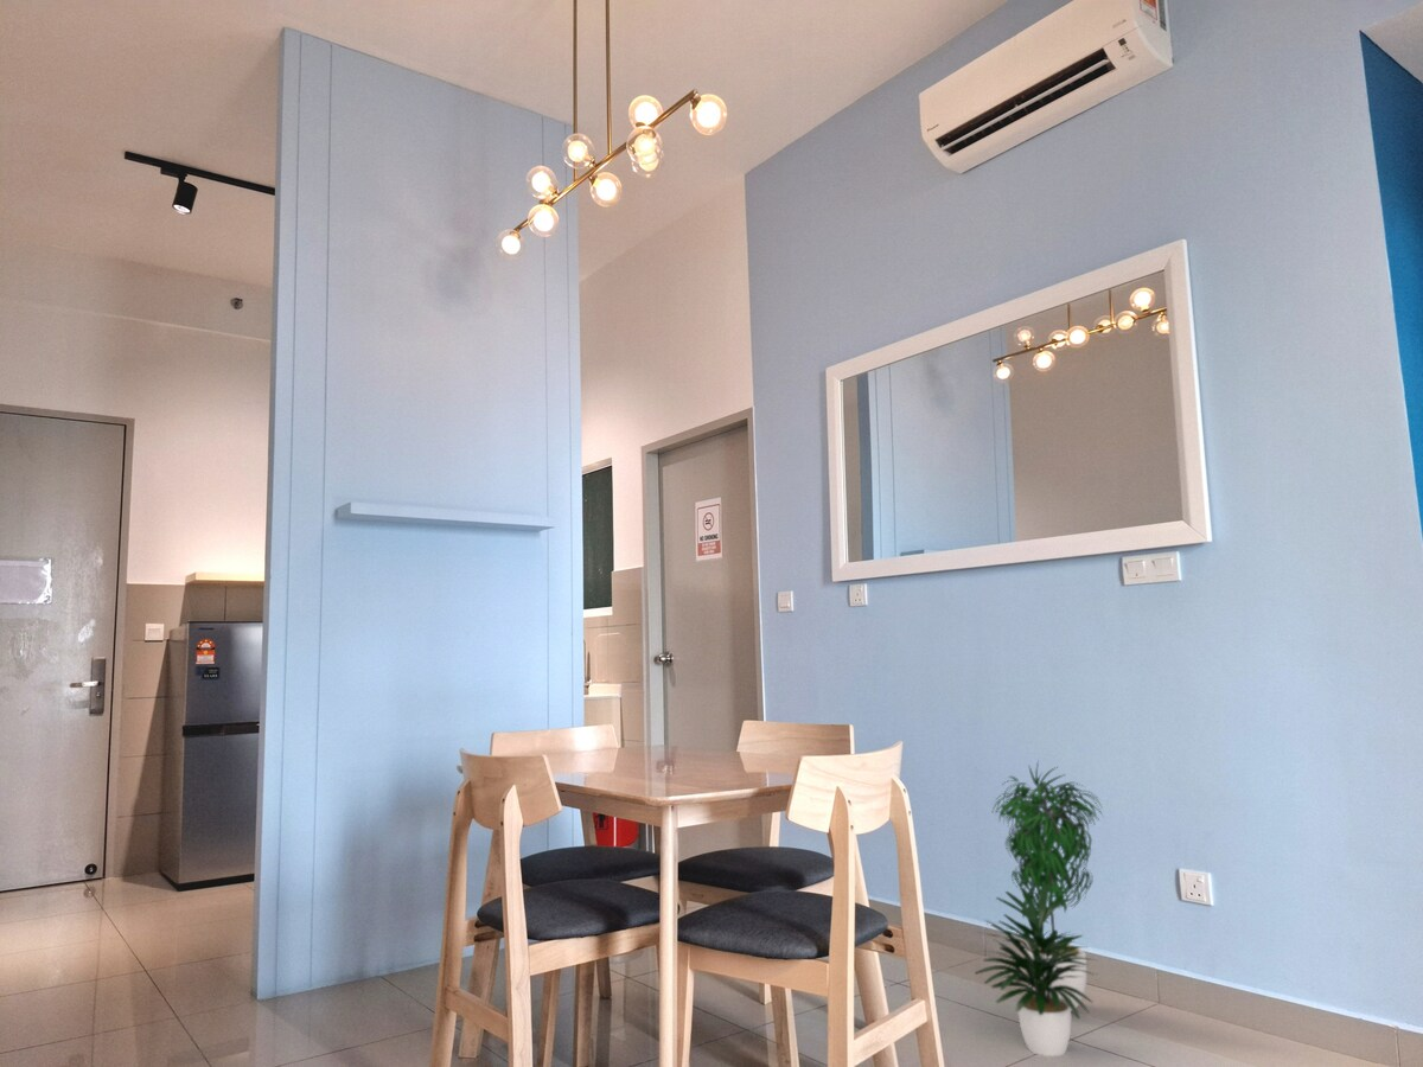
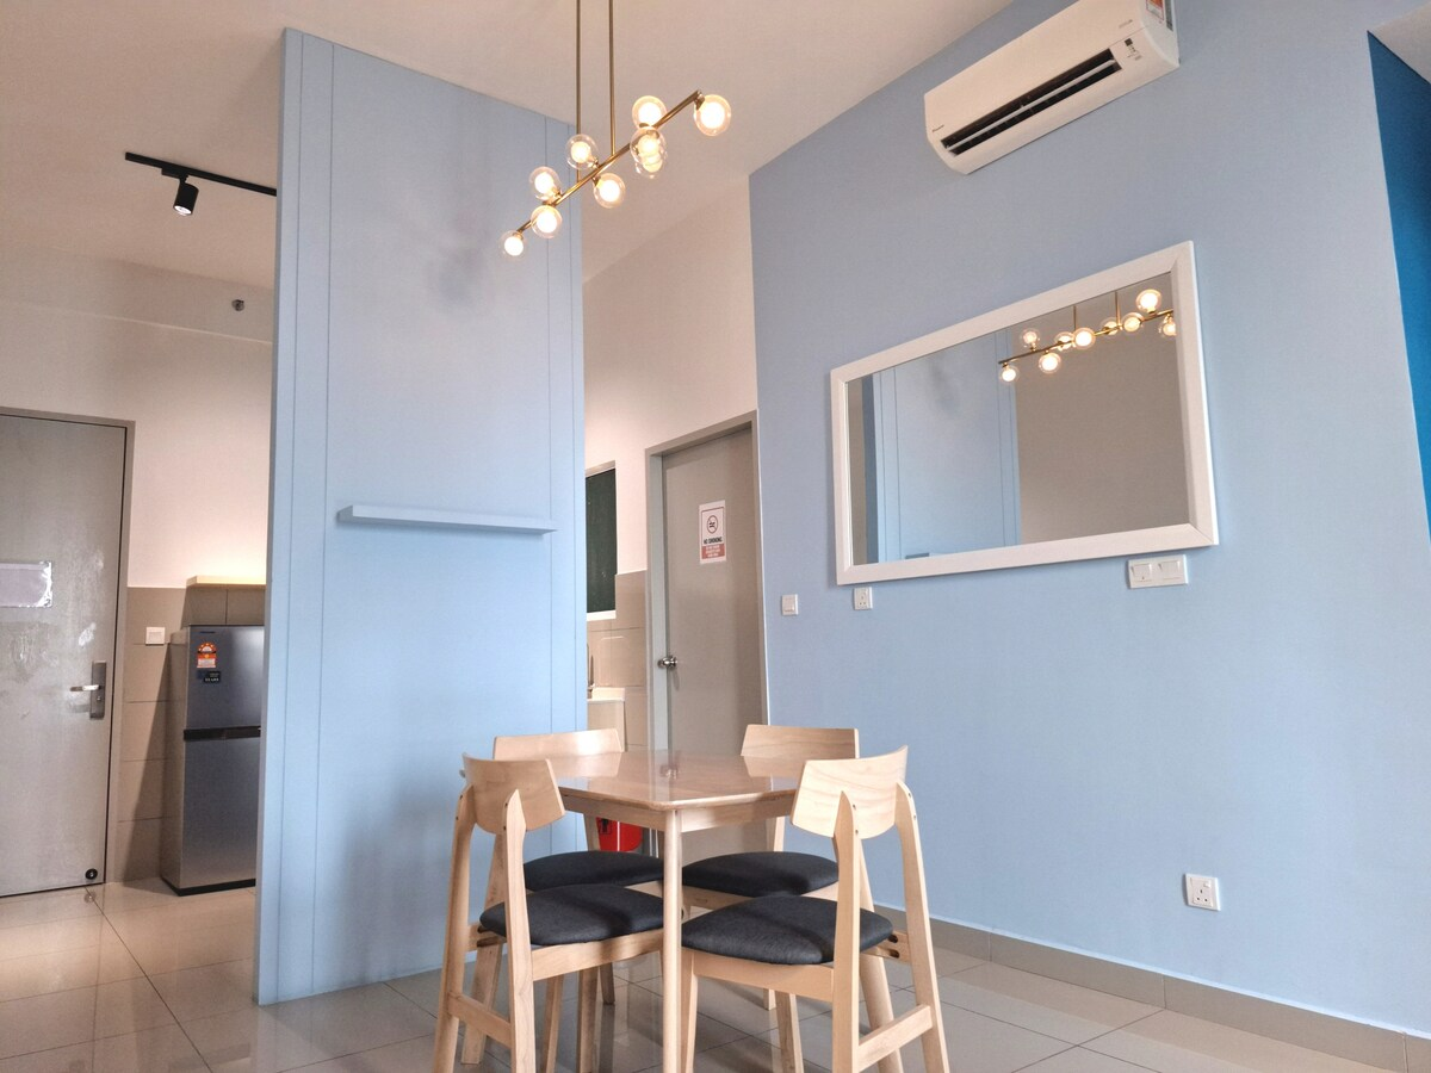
- potted plant [974,760,1104,1058]
